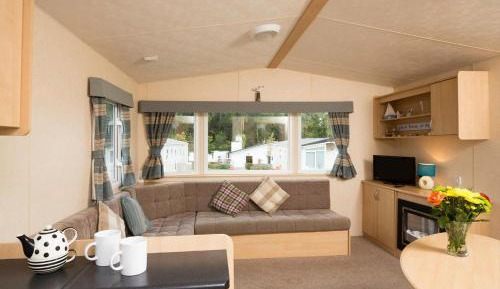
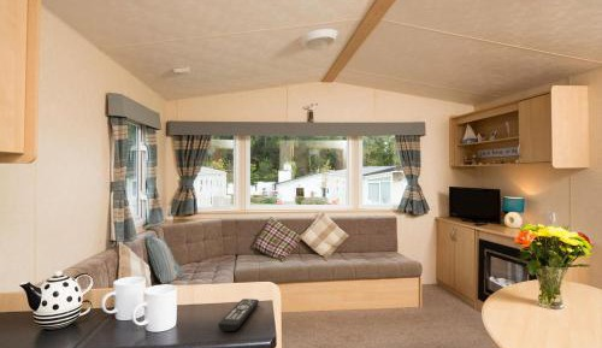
+ remote control [217,297,260,332]
